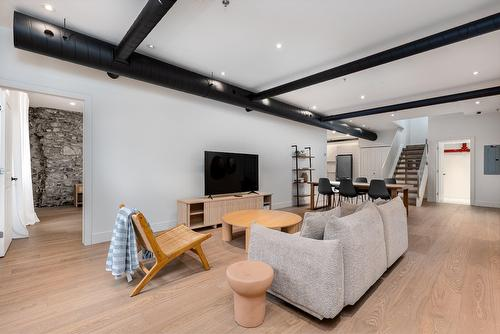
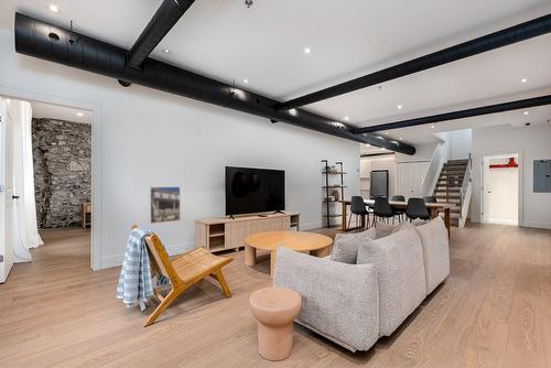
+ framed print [149,186,182,225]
